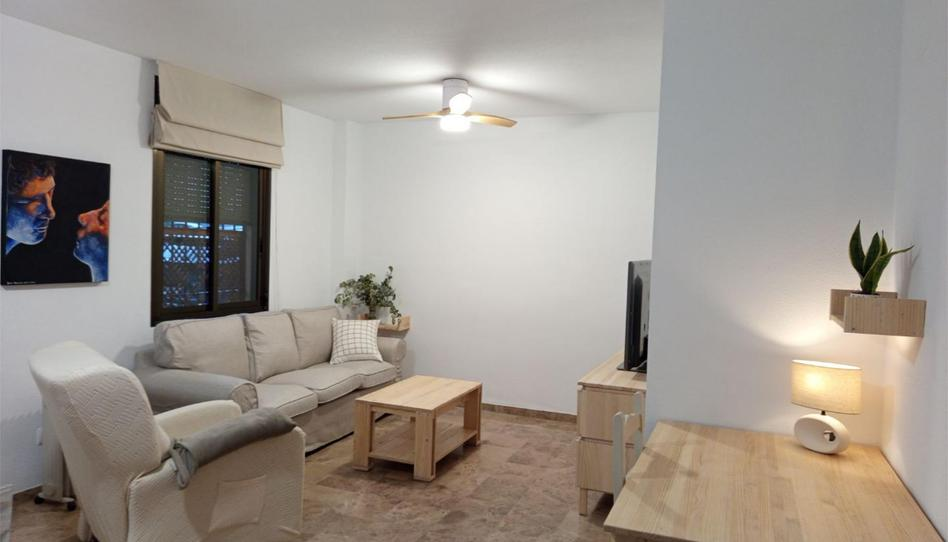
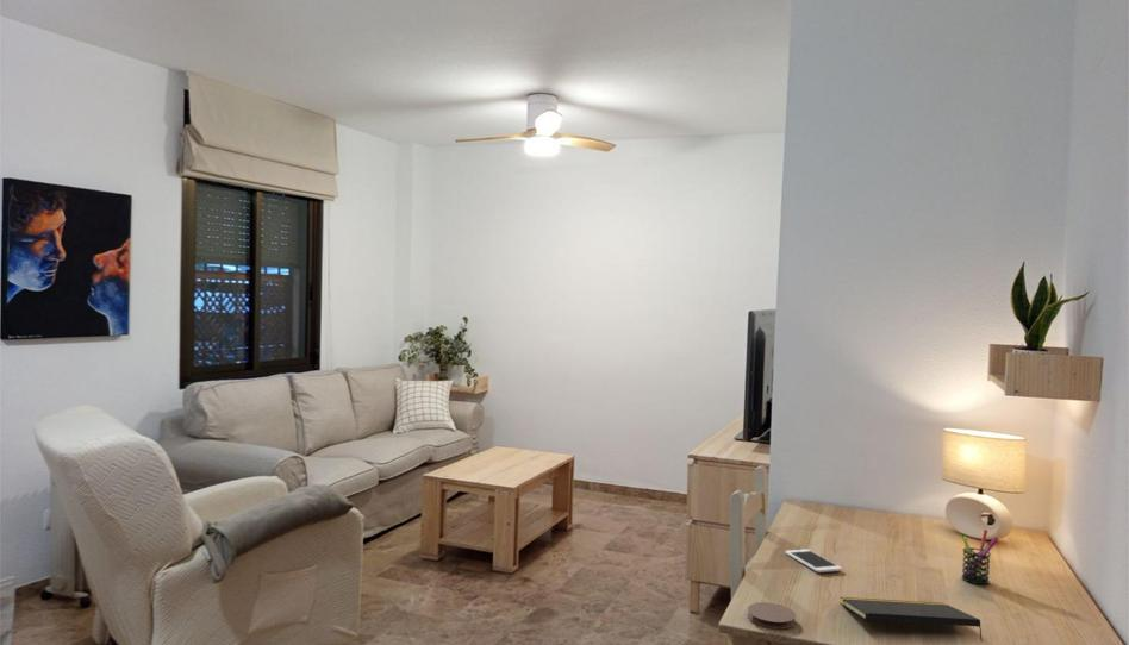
+ coaster [747,601,797,630]
+ mobile phone [785,549,843,574]
+ notepad [838,596,984,643]
+ pen holder [960,528,999,585]
